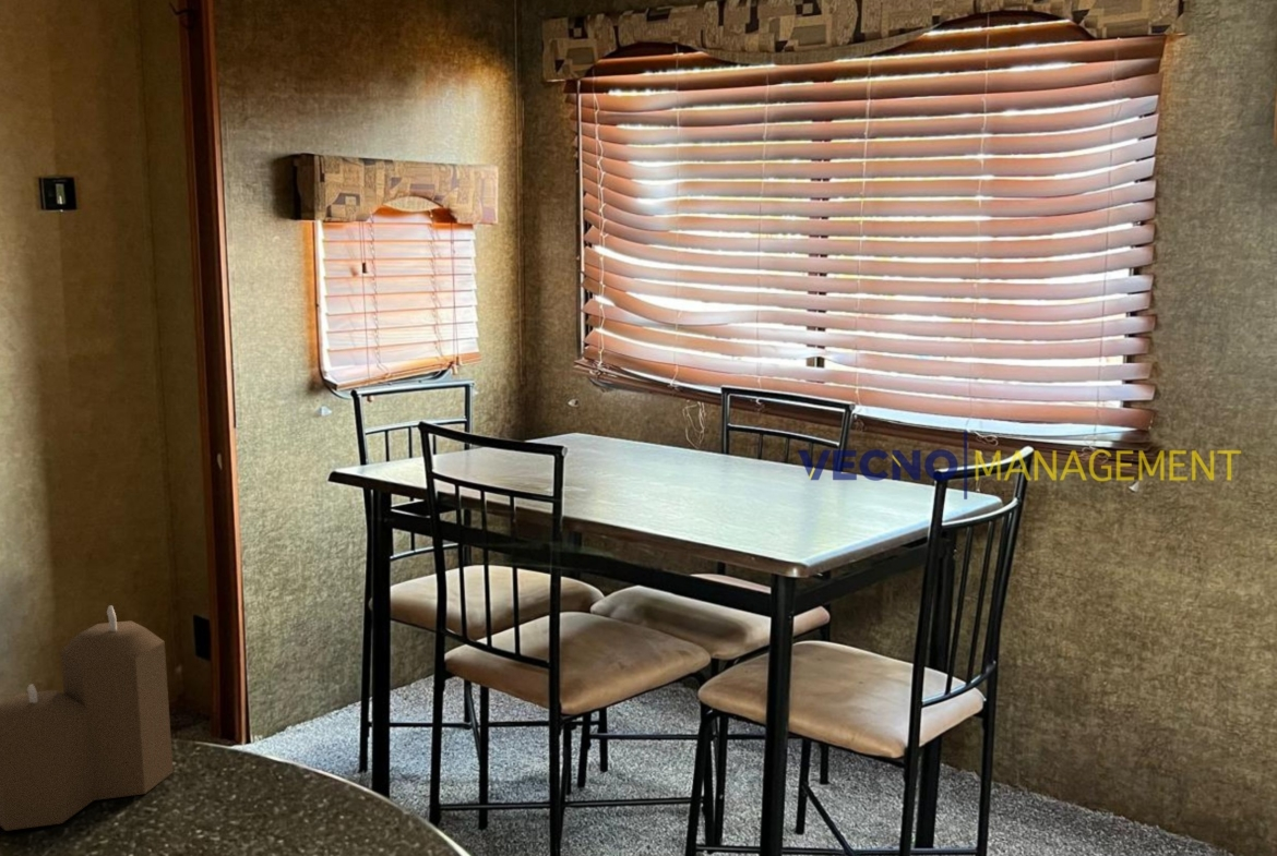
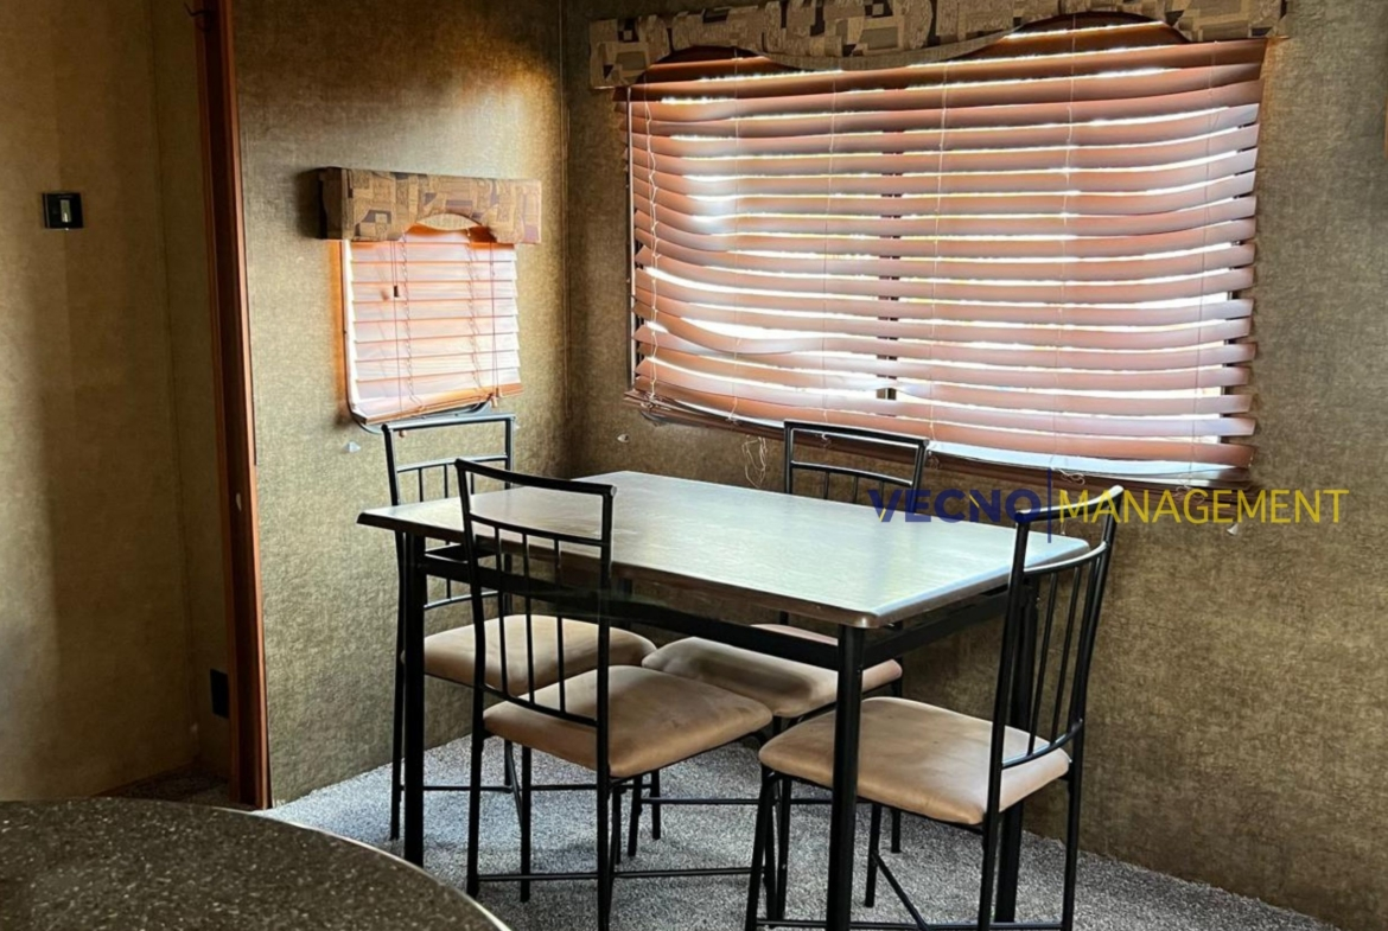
- candle [0,604,175,832]
